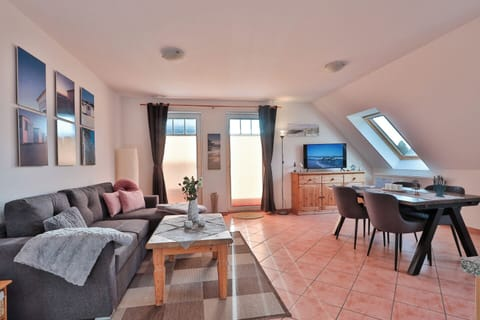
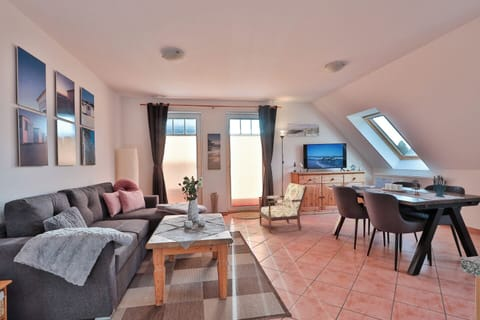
+ armchair [258,182,308,234]
